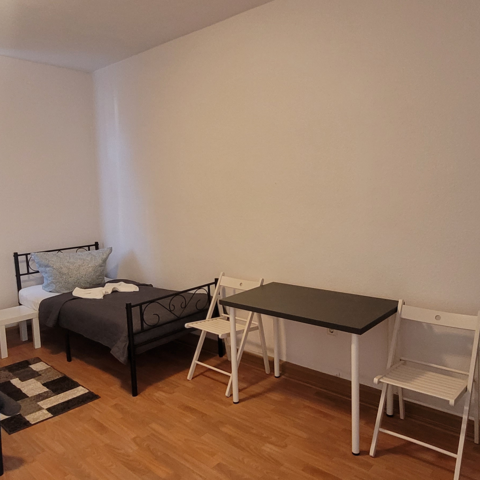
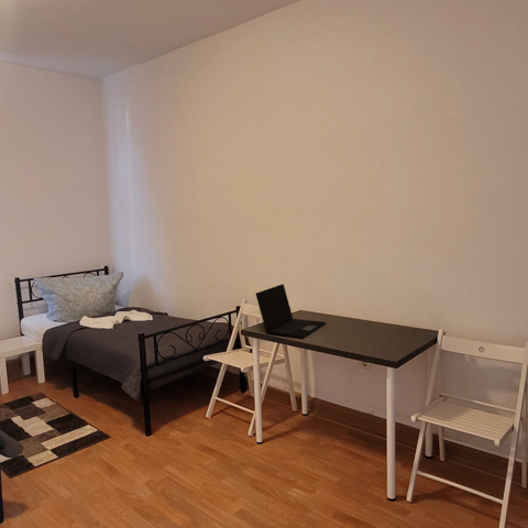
+ laptop [255,283,327,339]
